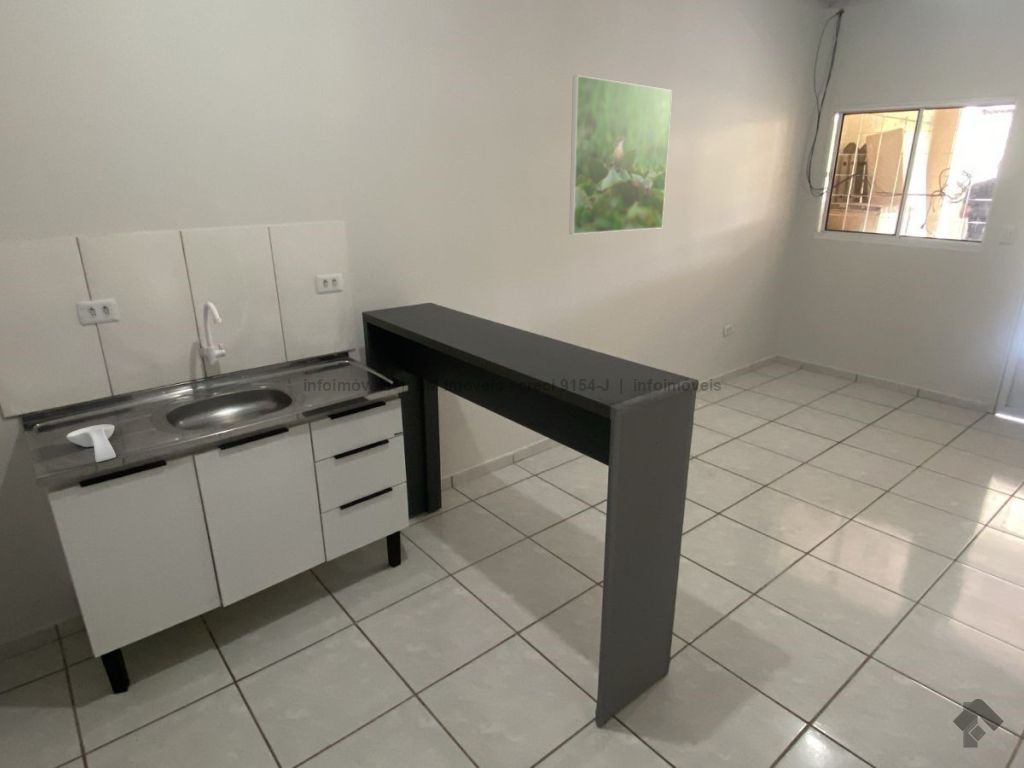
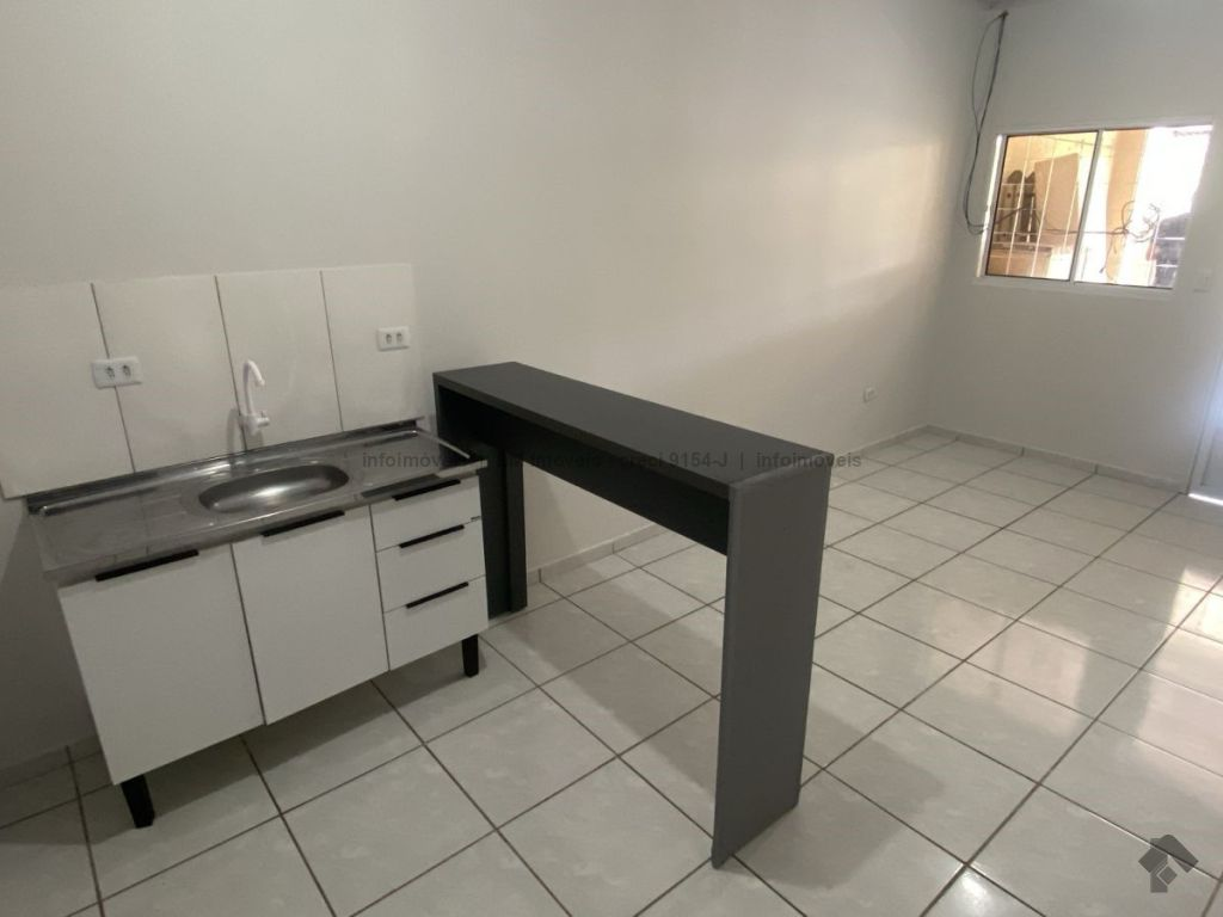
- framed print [568,74,673,235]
- spoon rest [65,423,117,463]
